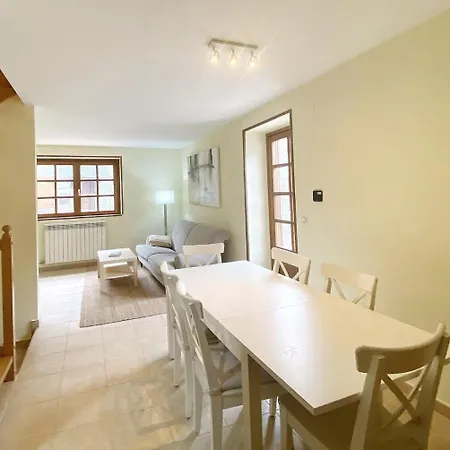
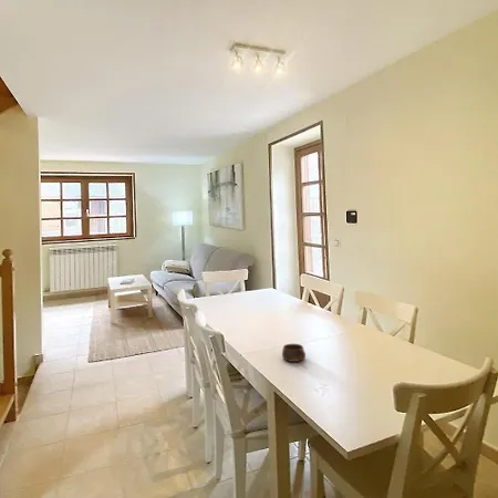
+ cup [281,343,307,363]
